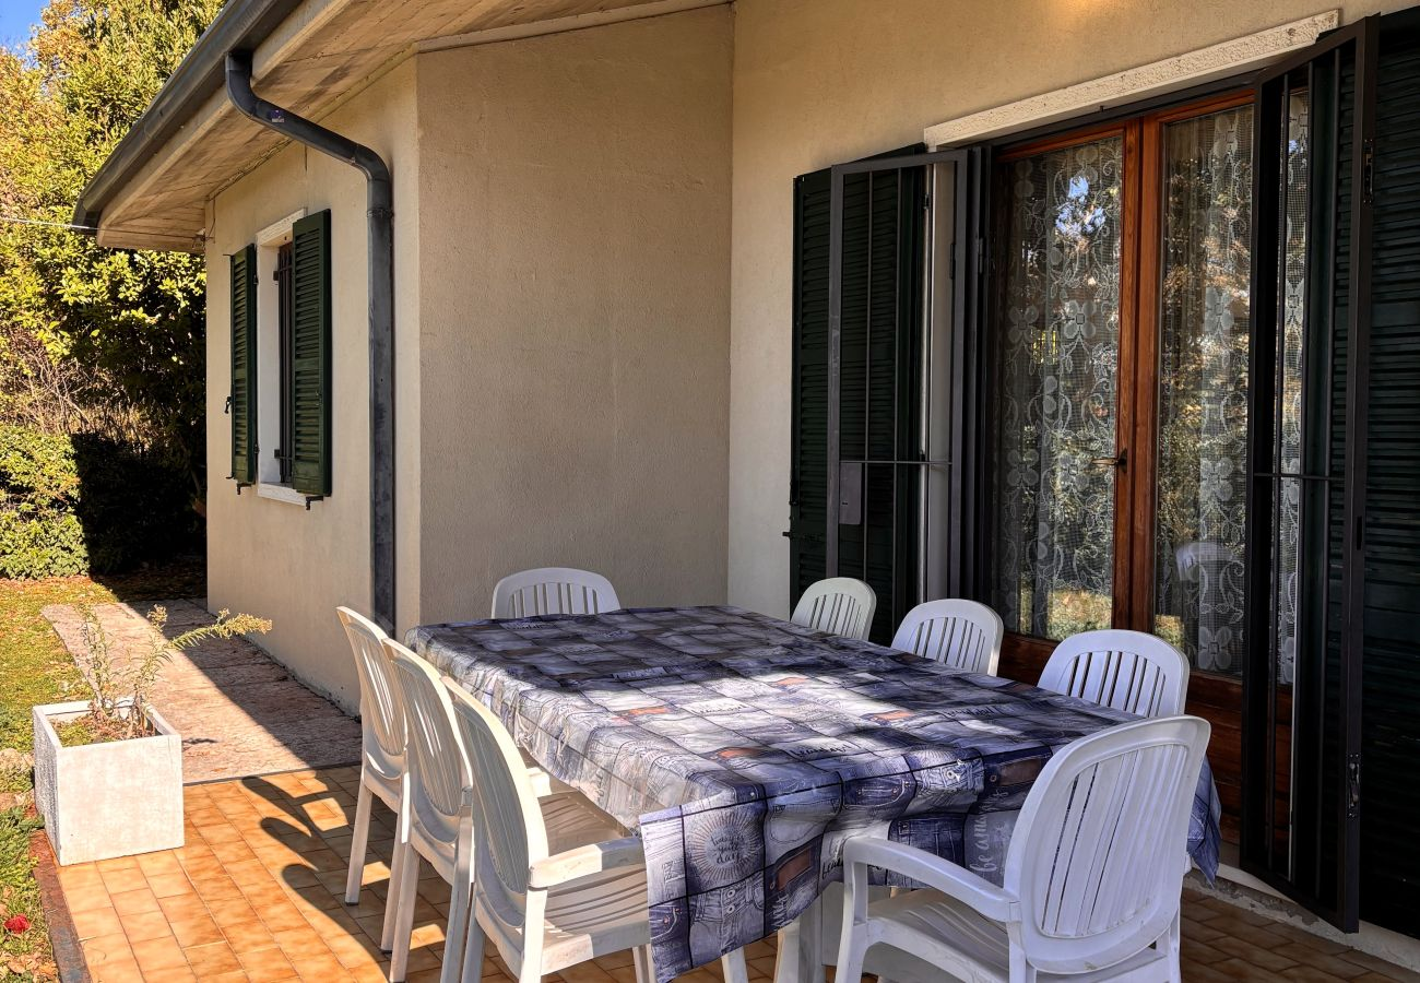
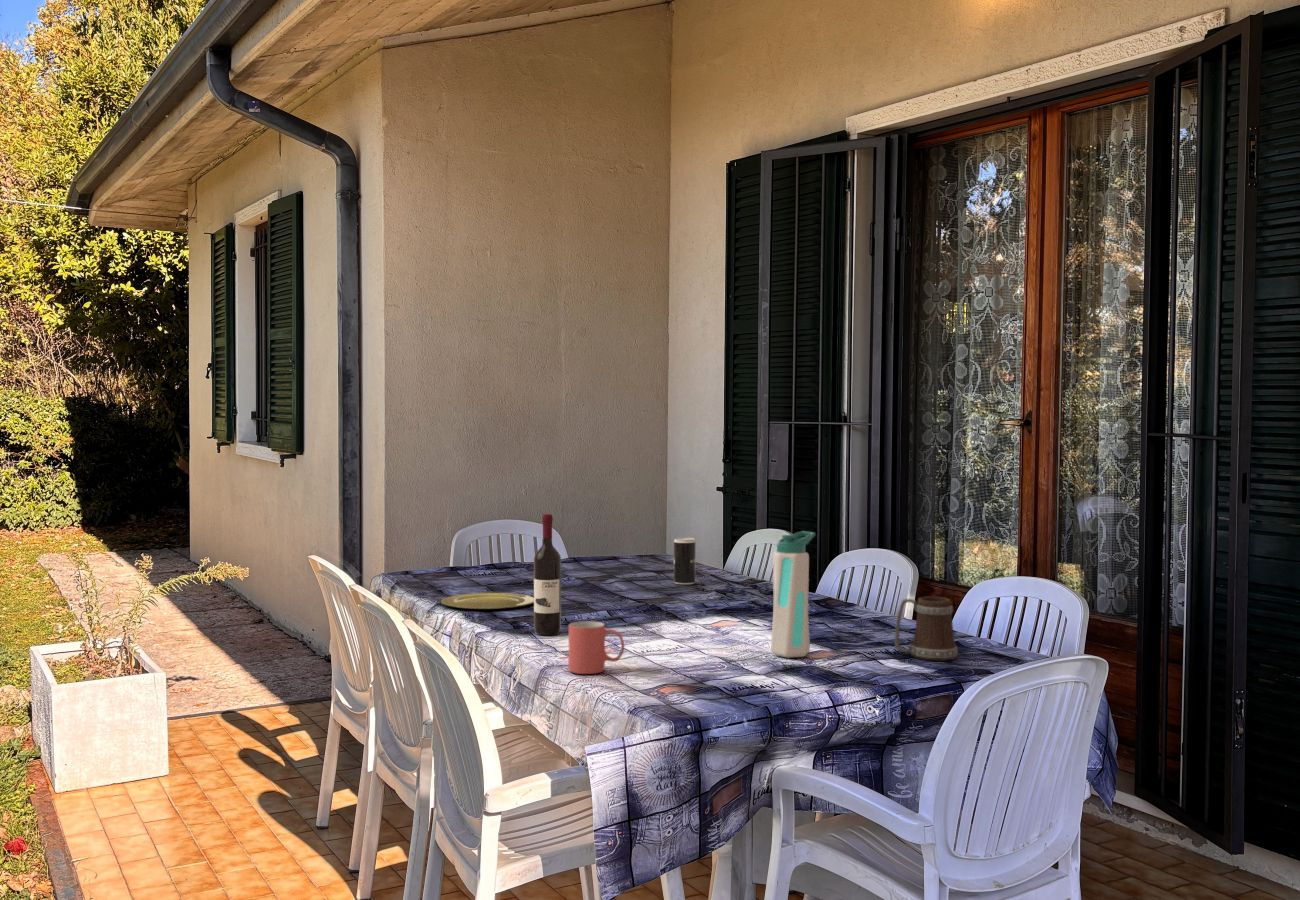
+ beverage can [673,537,696,586]
+ mug [568,620,625,675]
+ wine bottle [533,513,562,637]
+ plate [440,592,534,610]
+ mug [894,596,959,662]
+ water bottle [770,530,816,659]
